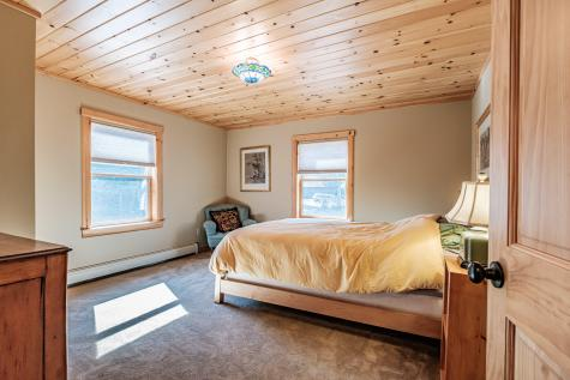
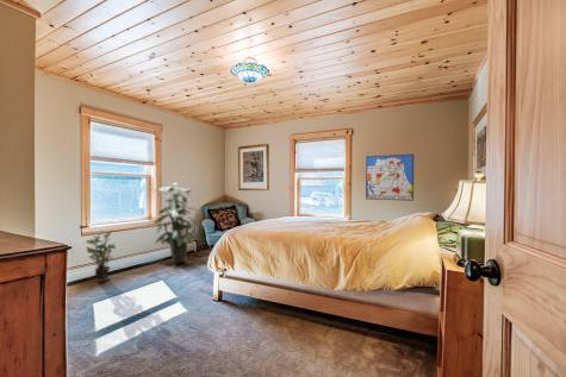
+ potted plant [85,230,117,283]
+ indoor plant [154,182,199,265]
+ wall art [365,153,415,202]
